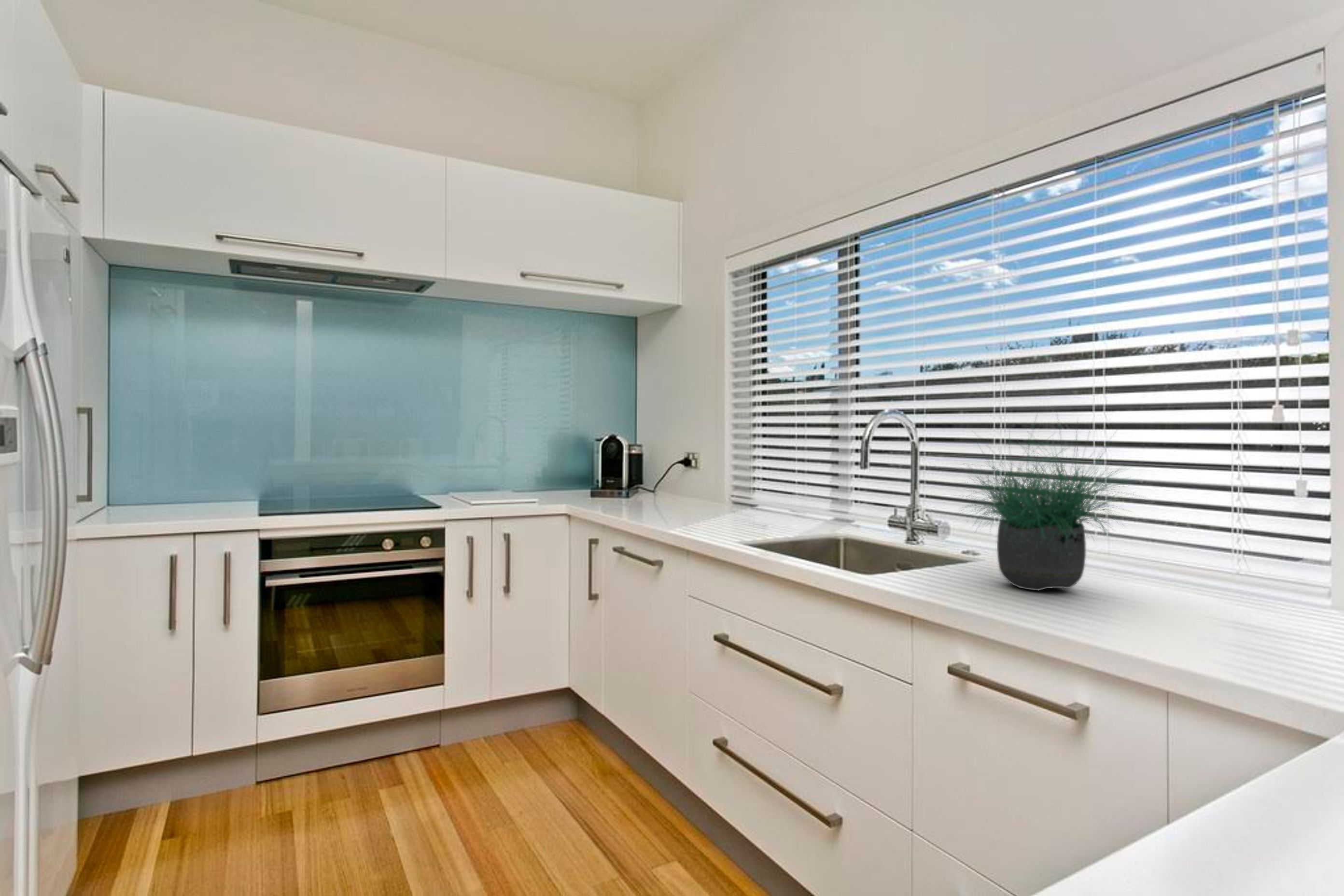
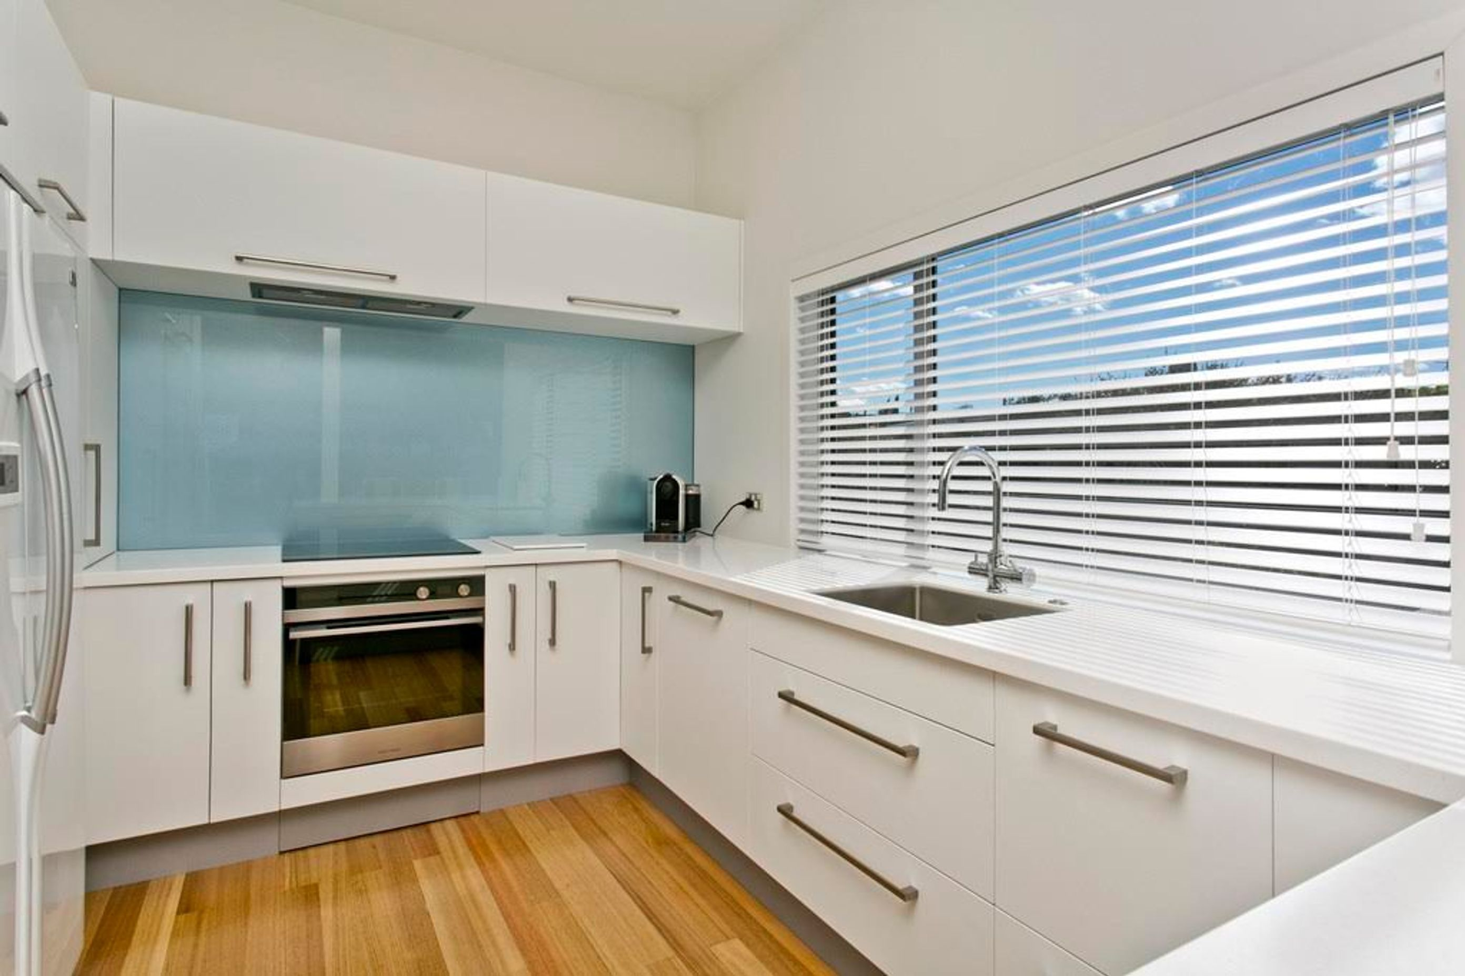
- potted plant [947,404,1151,591]
